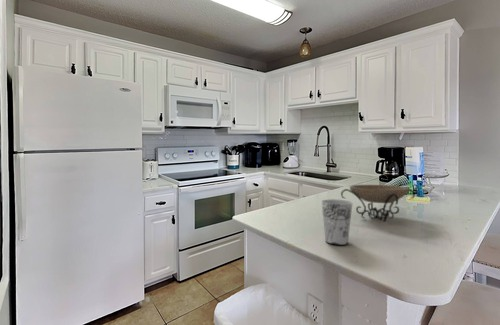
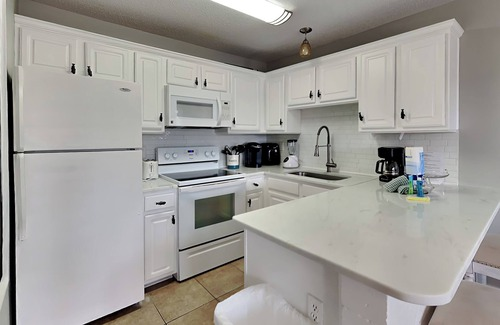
- decorative bowl [340,184,416,223]
- cup [321,198,353,246]
